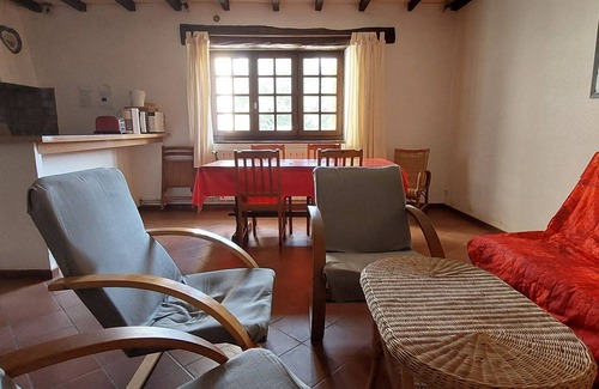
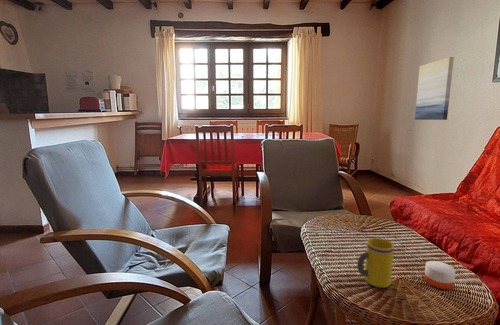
+ candle [423,260,456,290]
+ mug [356,237,395,289]
+ wall art [414,56,455,121]
